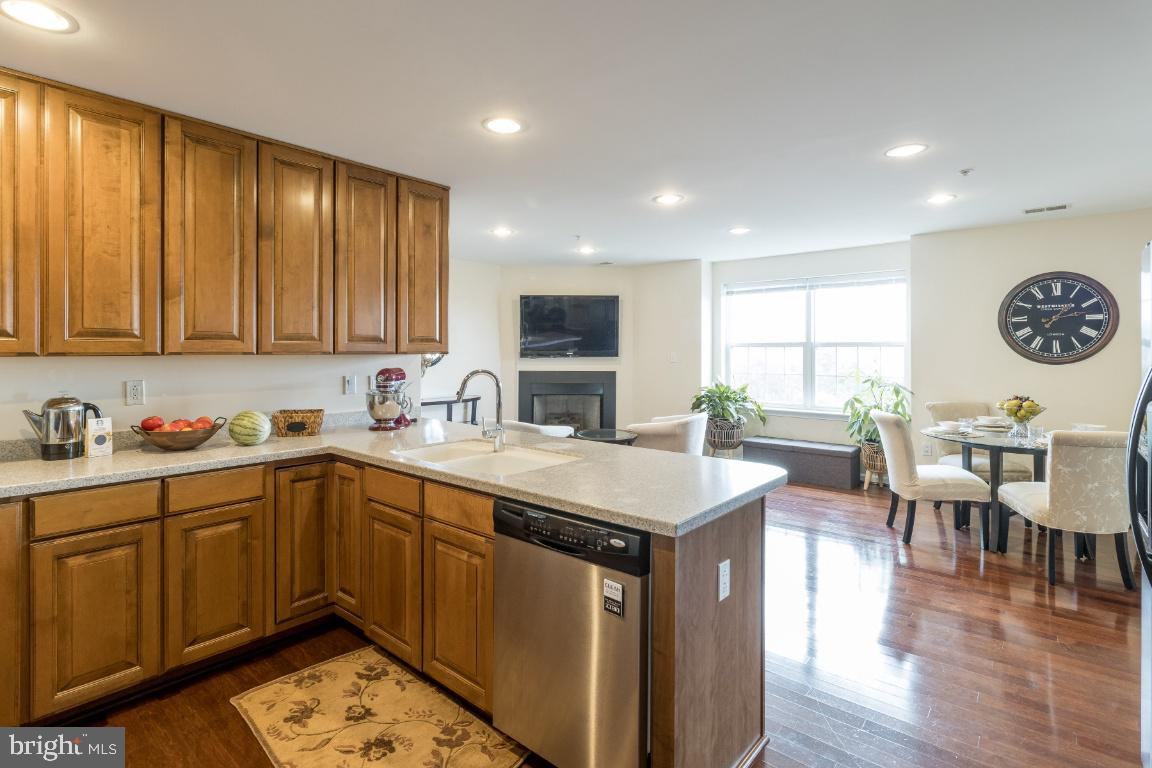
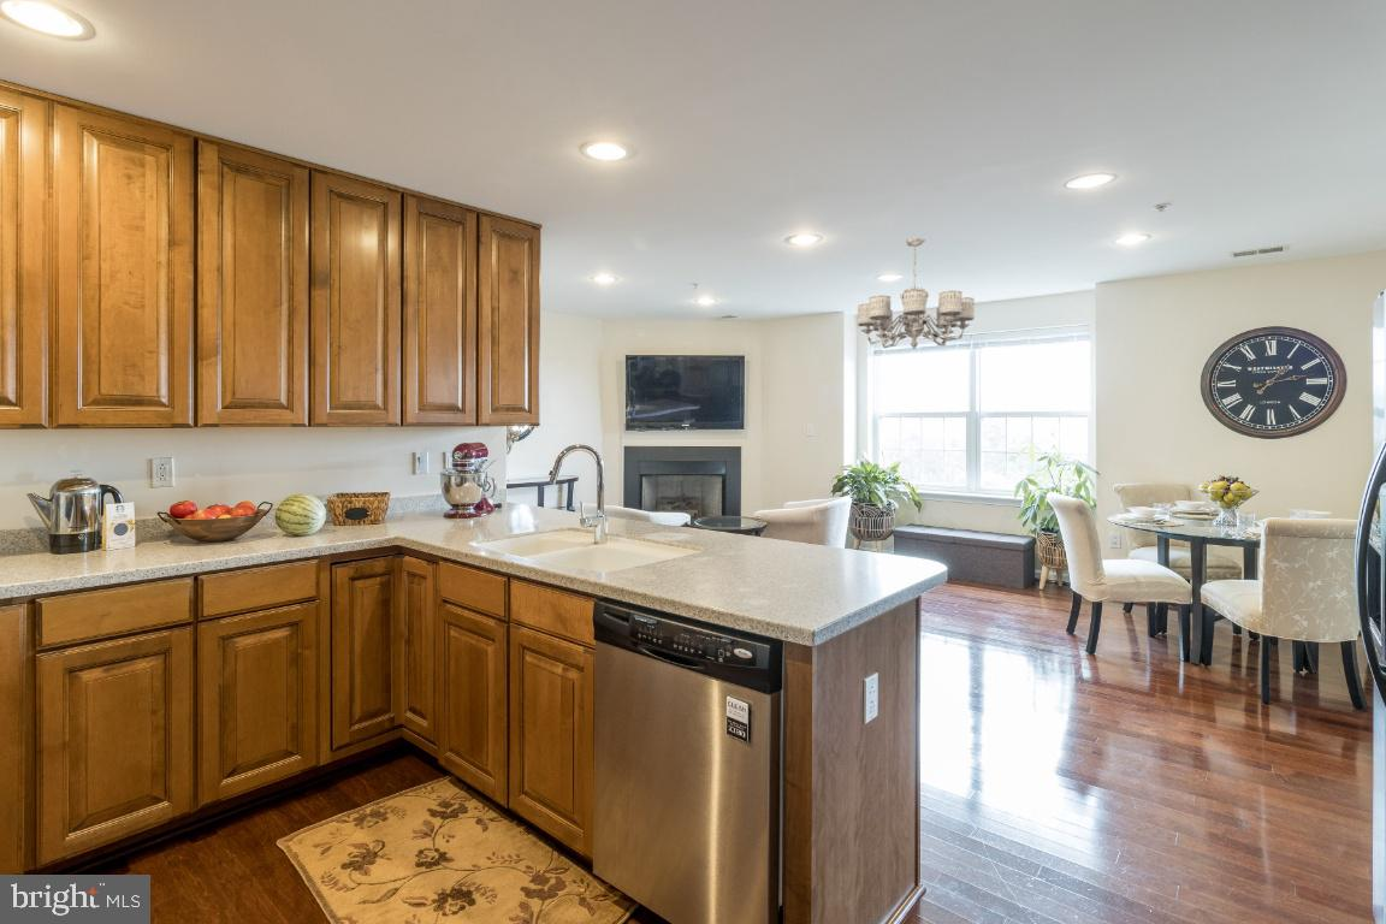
+ chandelier [857,237,976,350]
